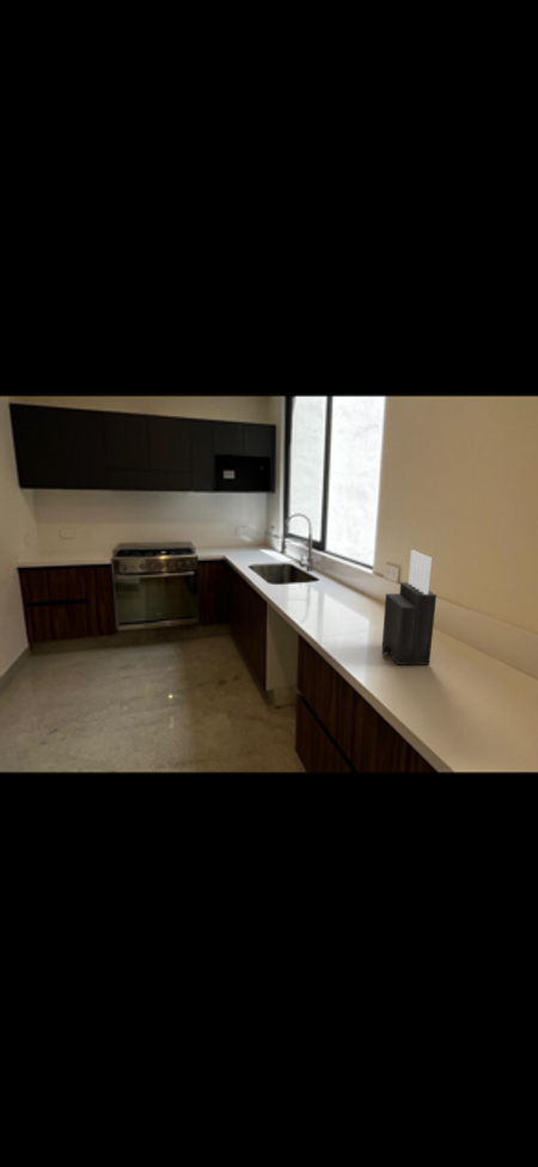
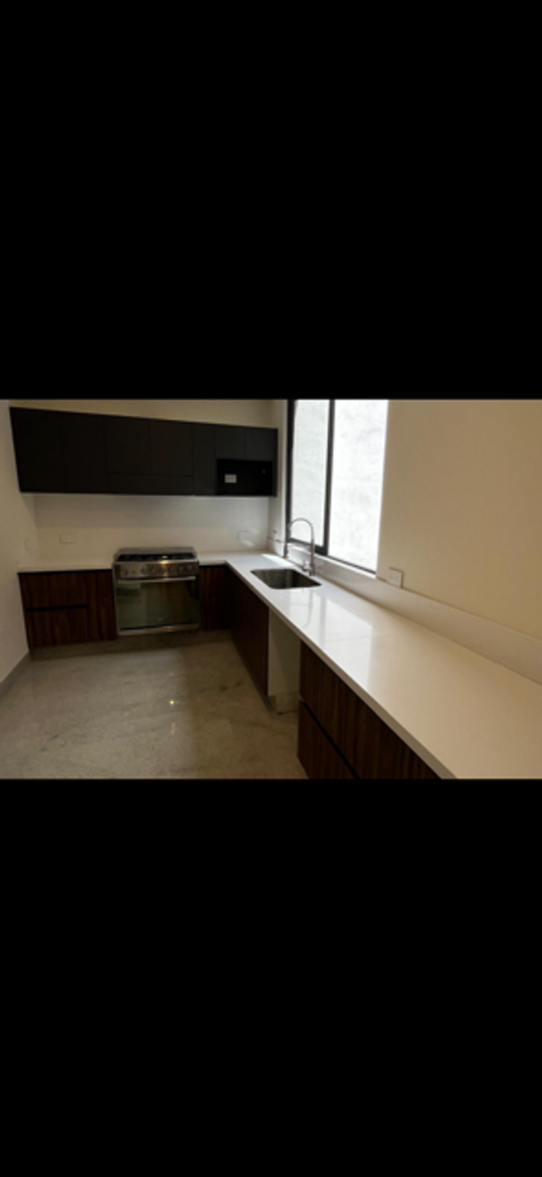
- knife block [381,549,438,666]
